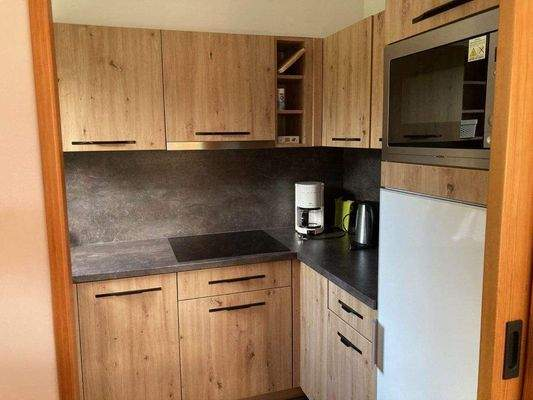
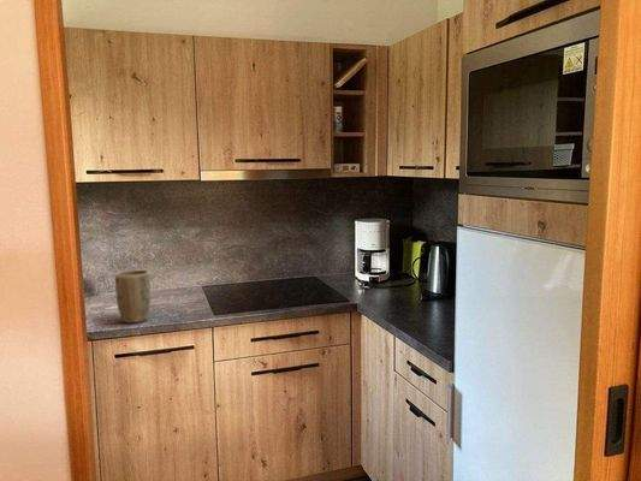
+ plant pot [114,269,152,323]
